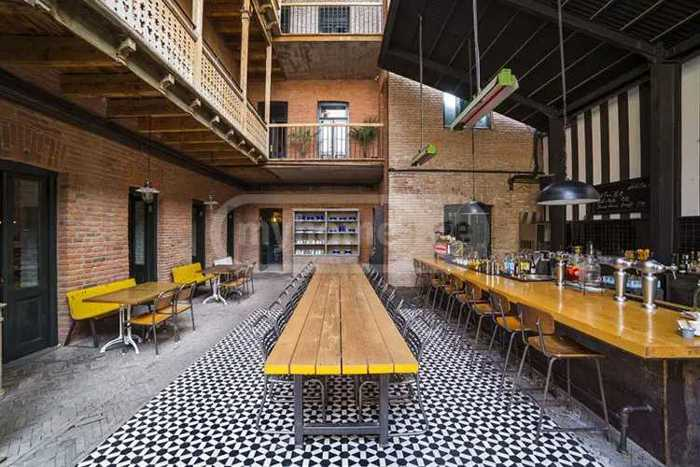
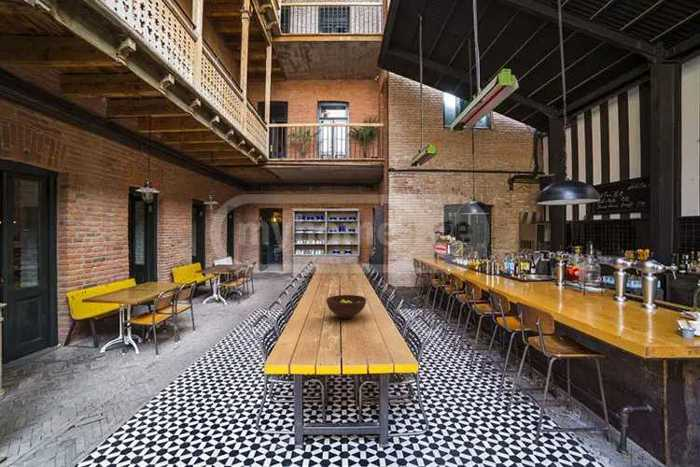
+ fruit bowl [326,294,367,320]
